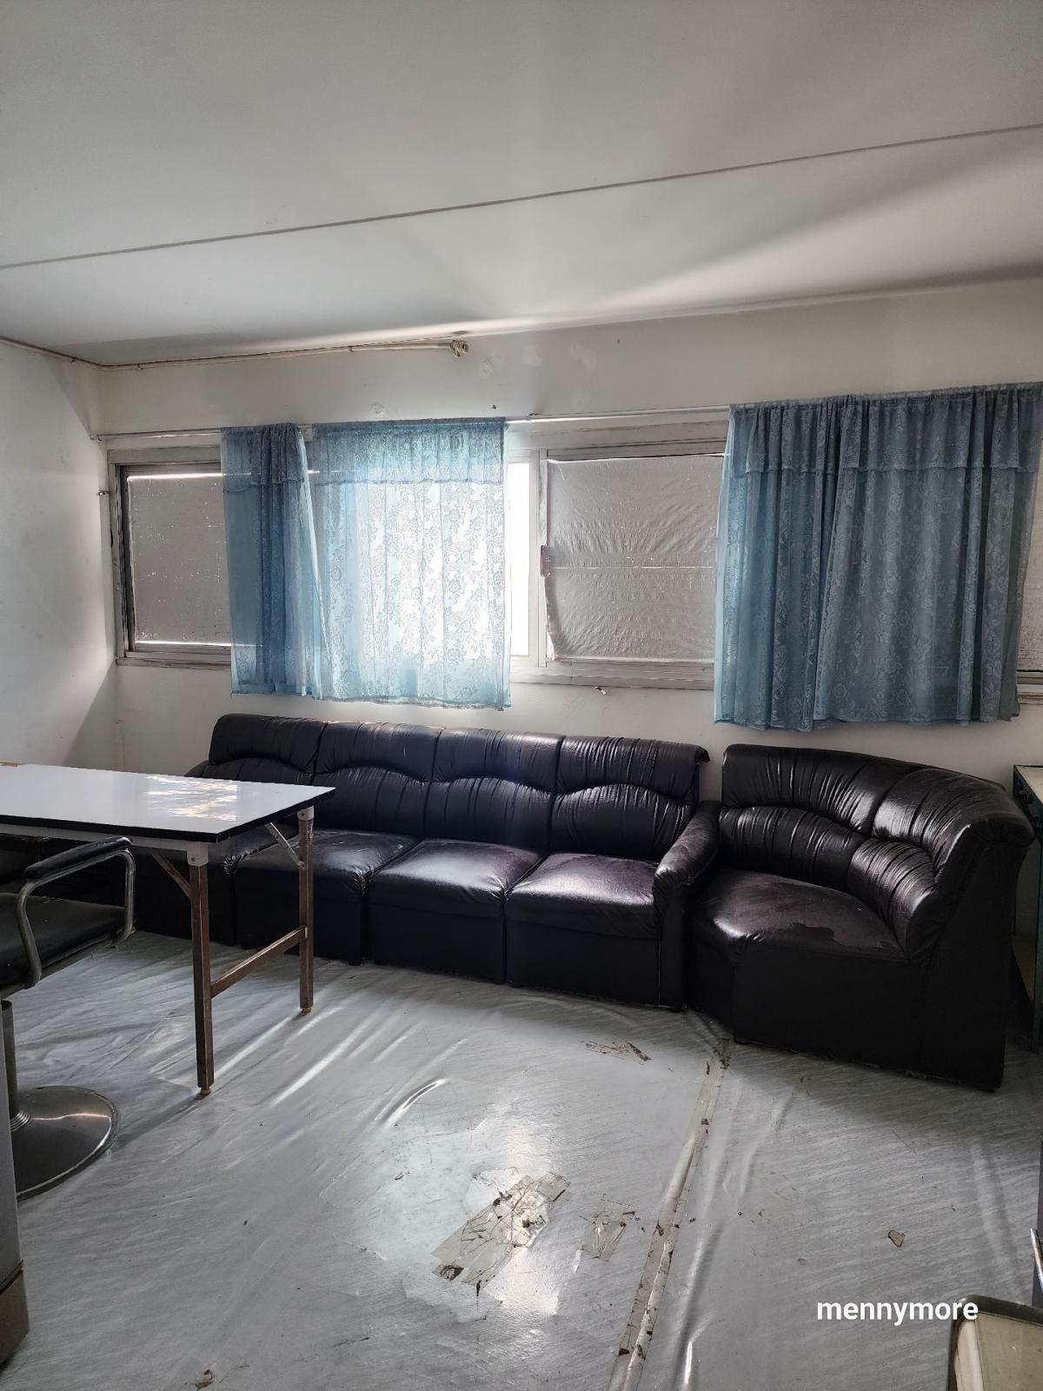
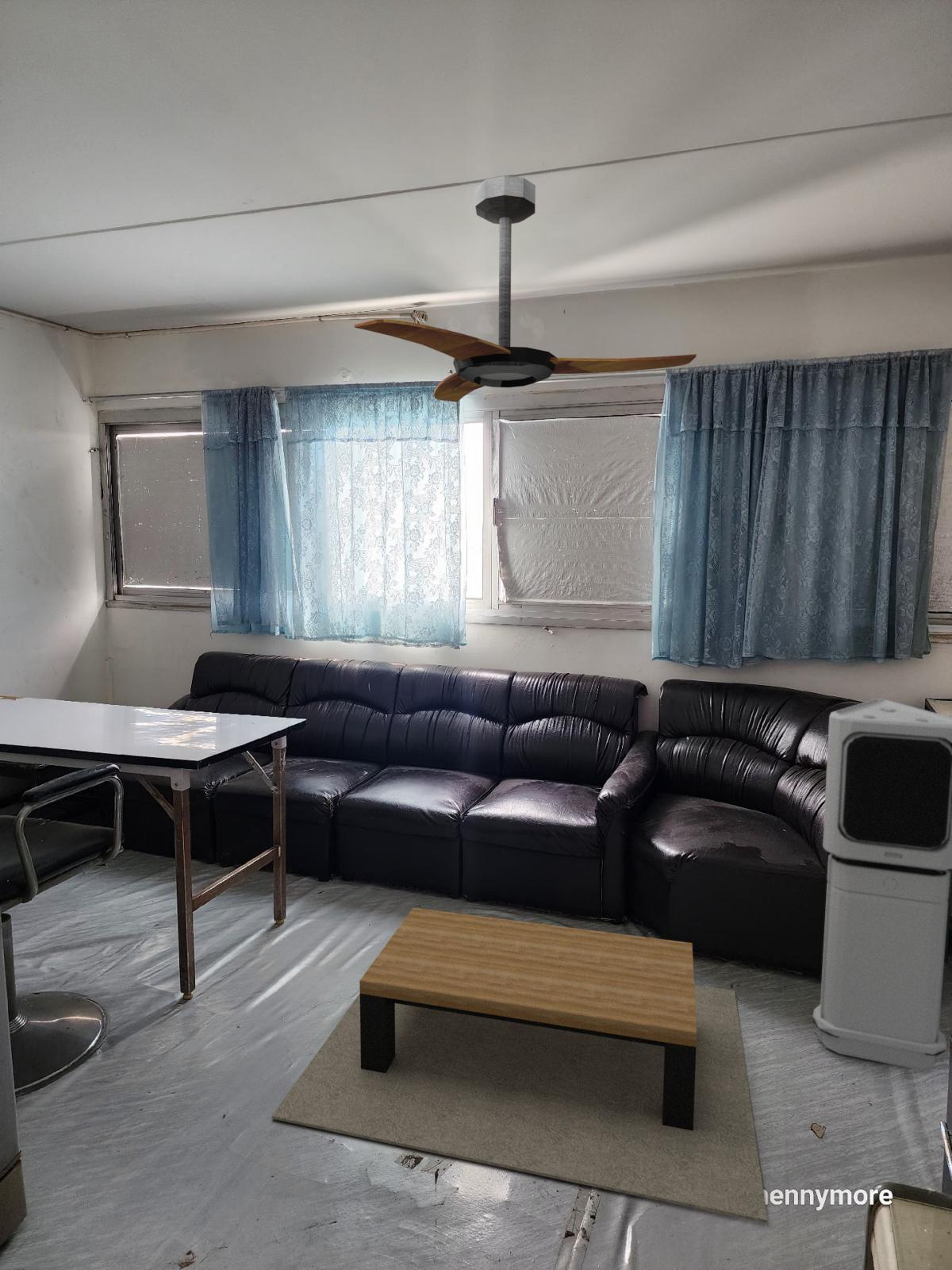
+ ceiling fan [354,175,697,403]
+ coffee table [271,907,768,1224]
+ air purifier [812,698,952,1072]
